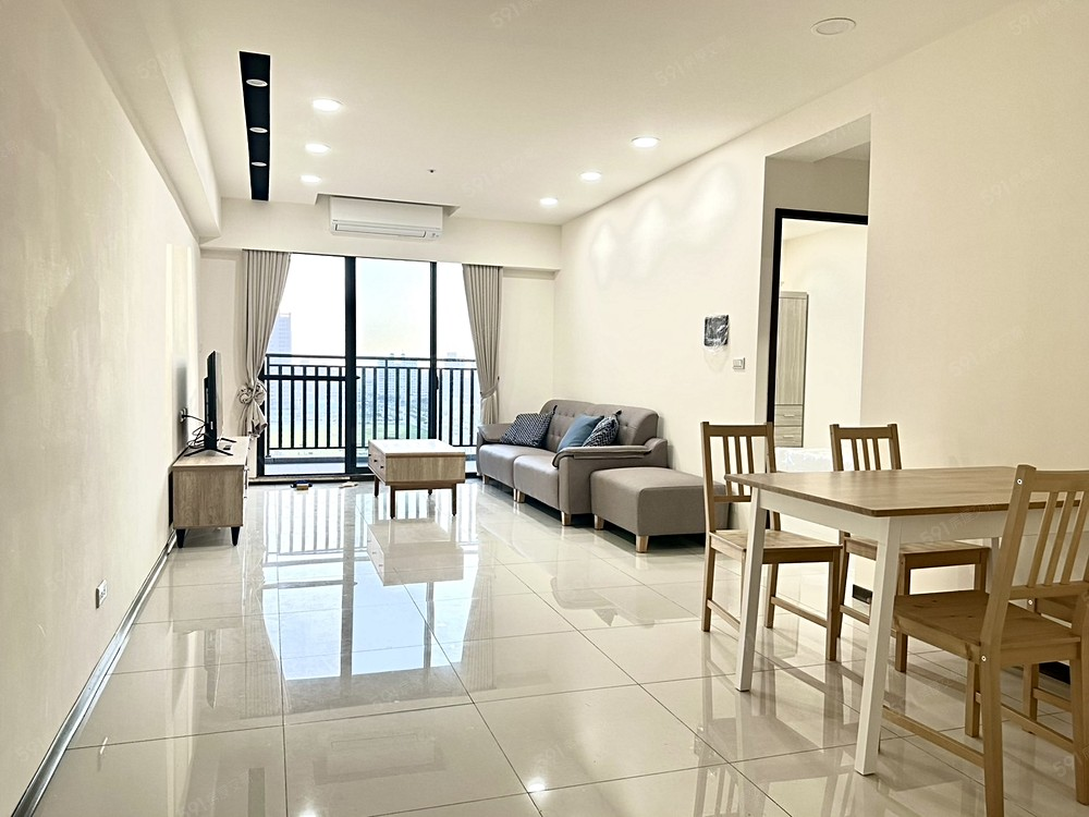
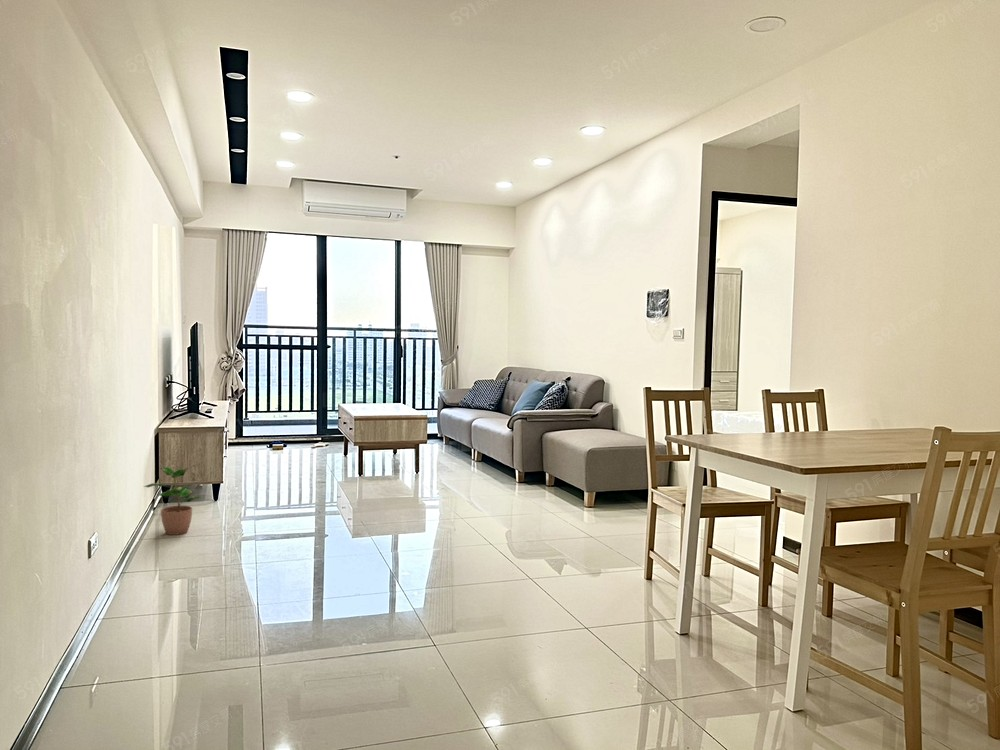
+ potted plant [142,466,205,536]
